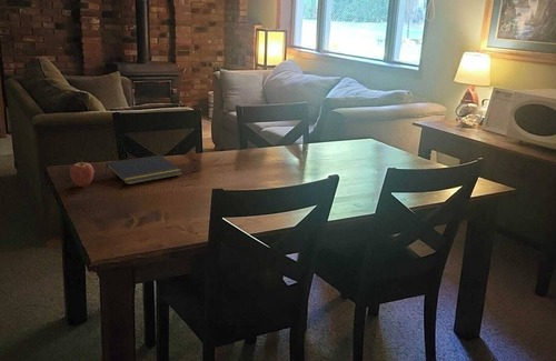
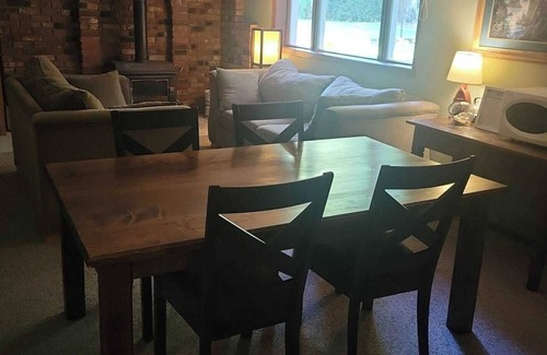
- notepad [105,154,183,185]
- fruit [69,158,95,188]
